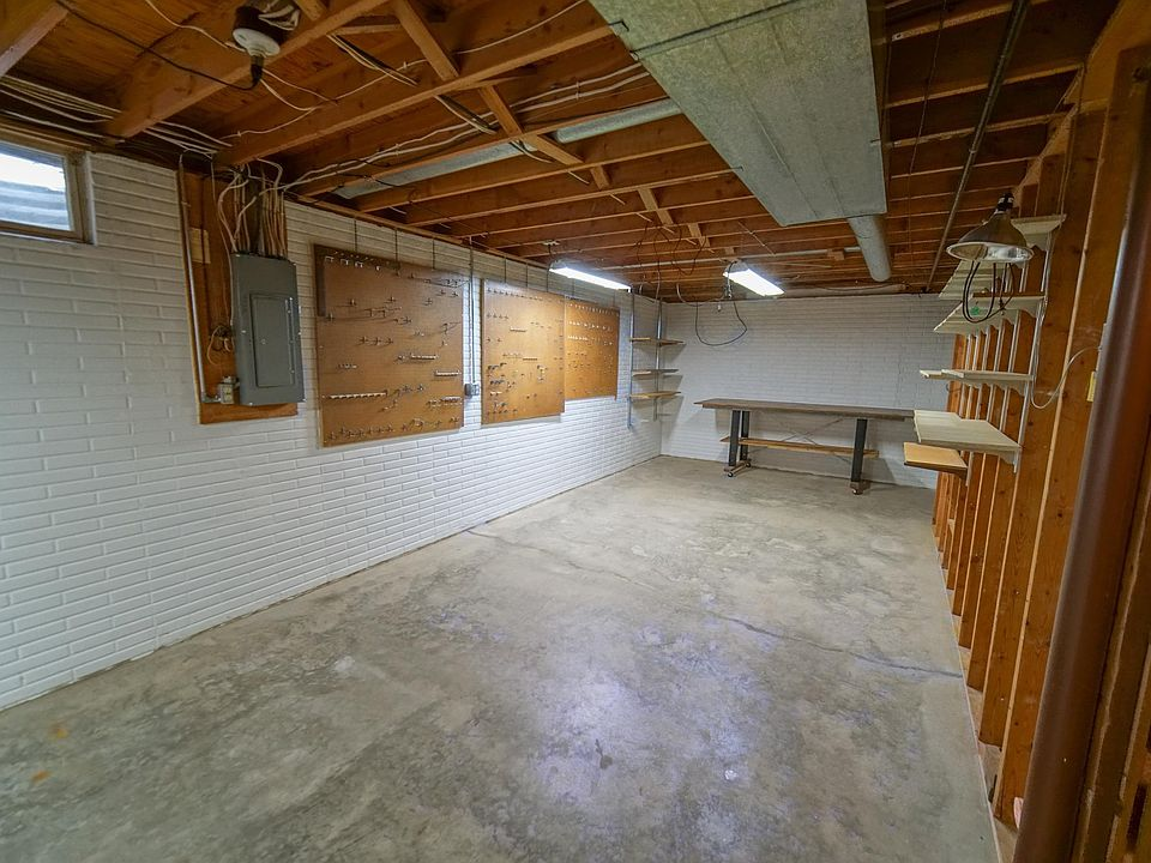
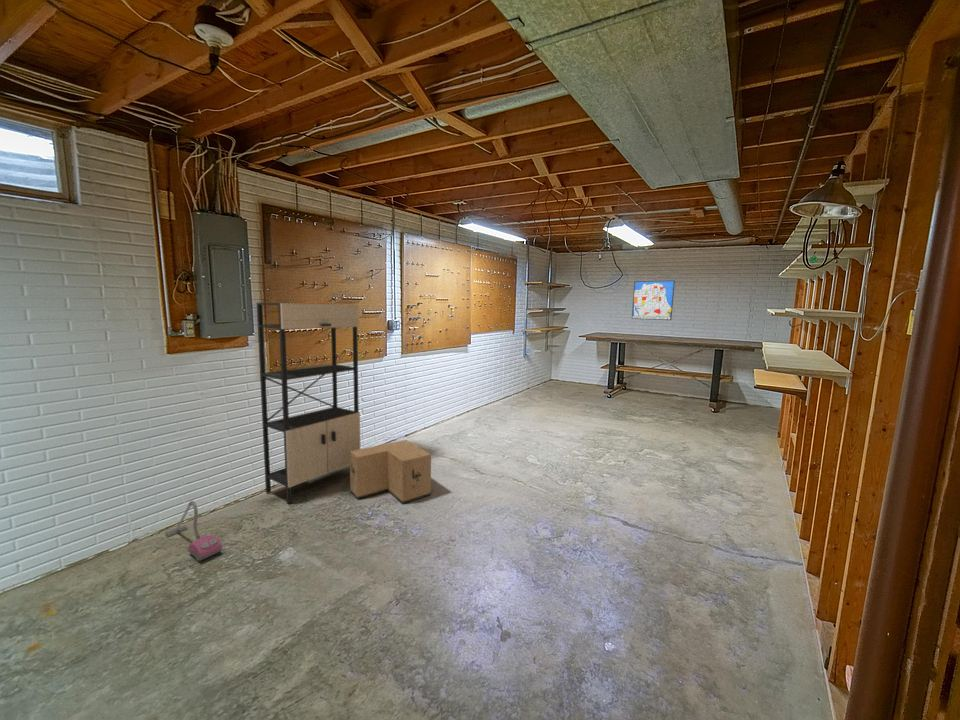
+ cardboard box [349,439,432,505]
+ vacuum cleaner [164,500,223,562]
+ wall art [631,279,676,321]
+ shelving unit [256,302,361,505]
